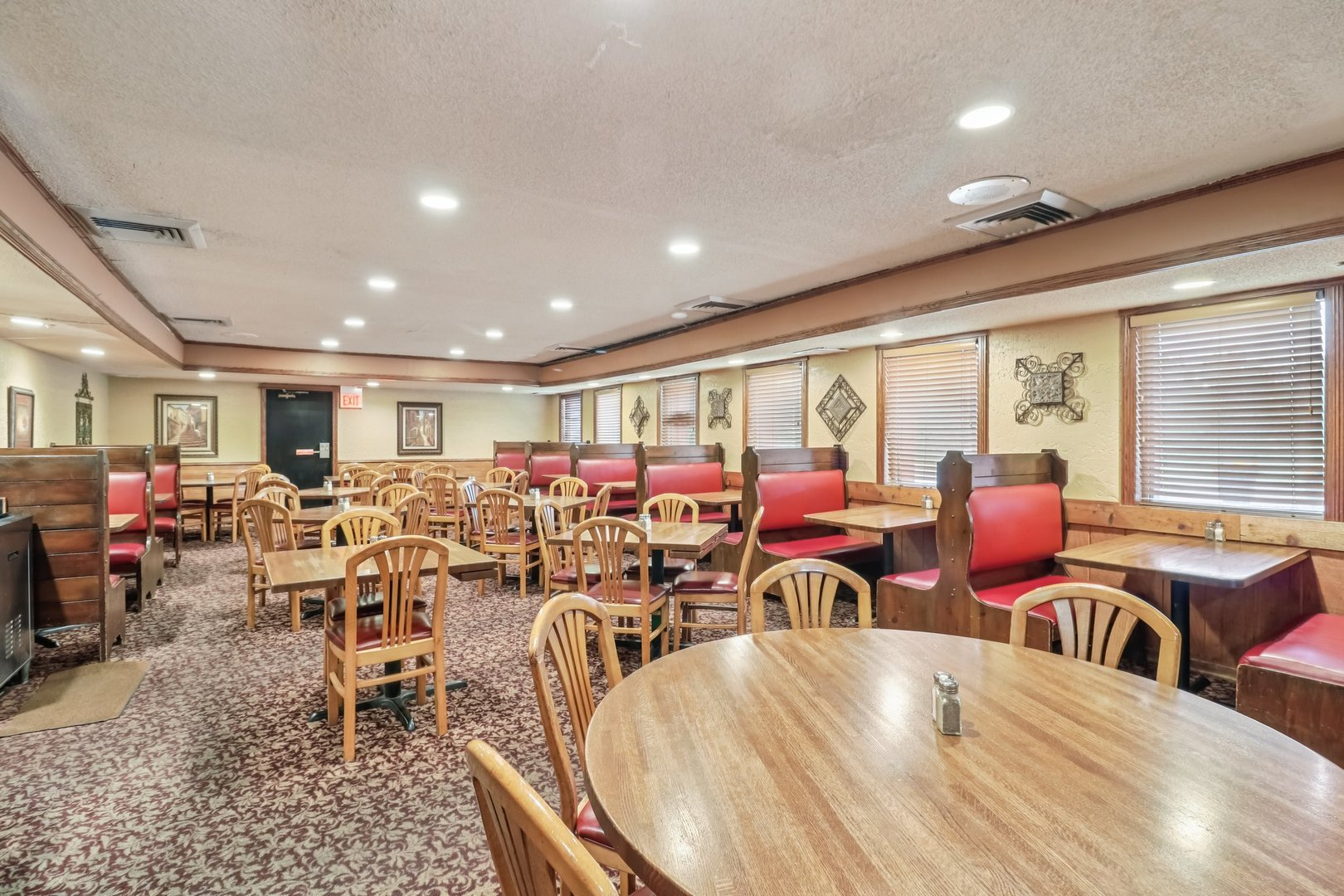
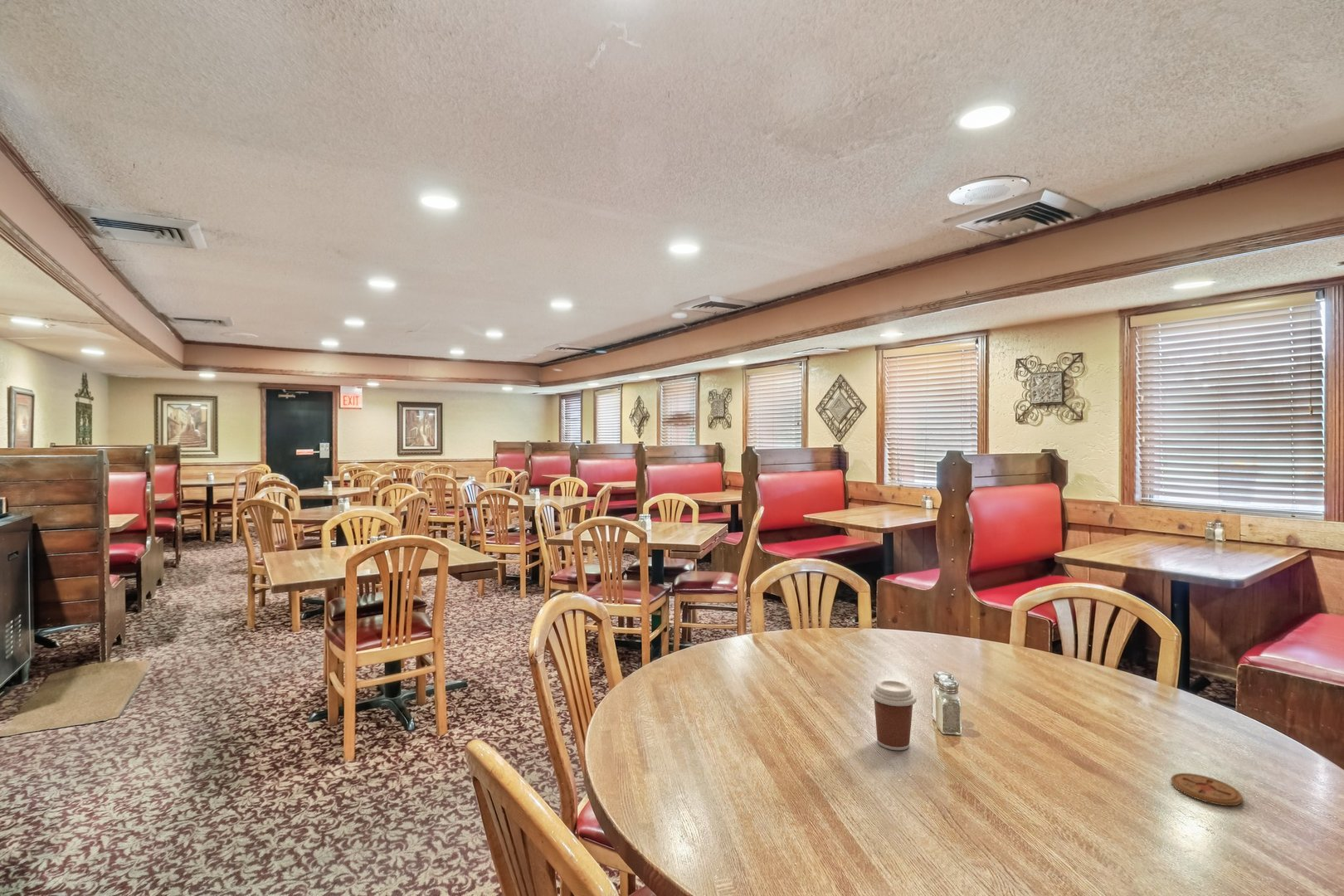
+ coaster [1170,772,1244,806]
+ coffee cup [869,679,918,751]
